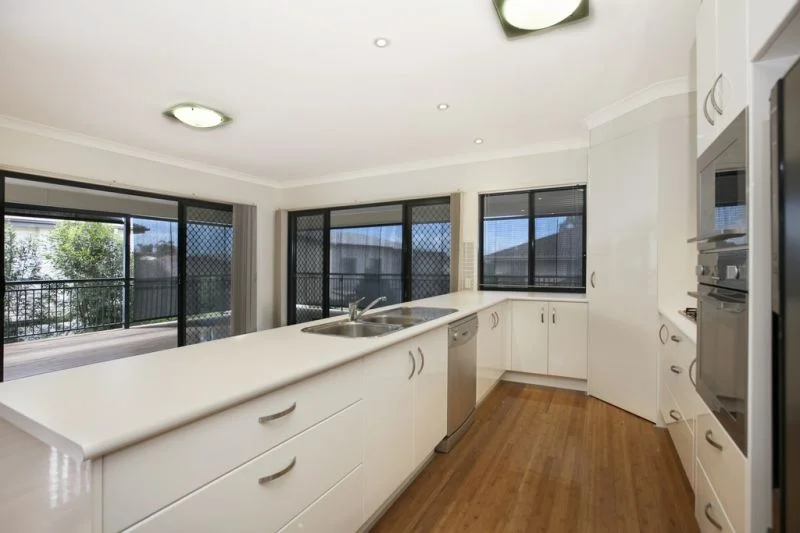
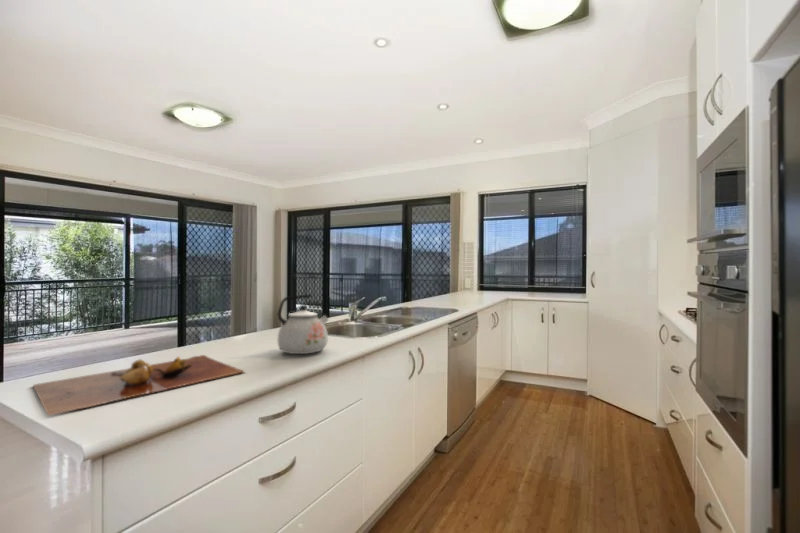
+ cutting board [32,354,246,416]
+ kettle [276,293,330,355]
